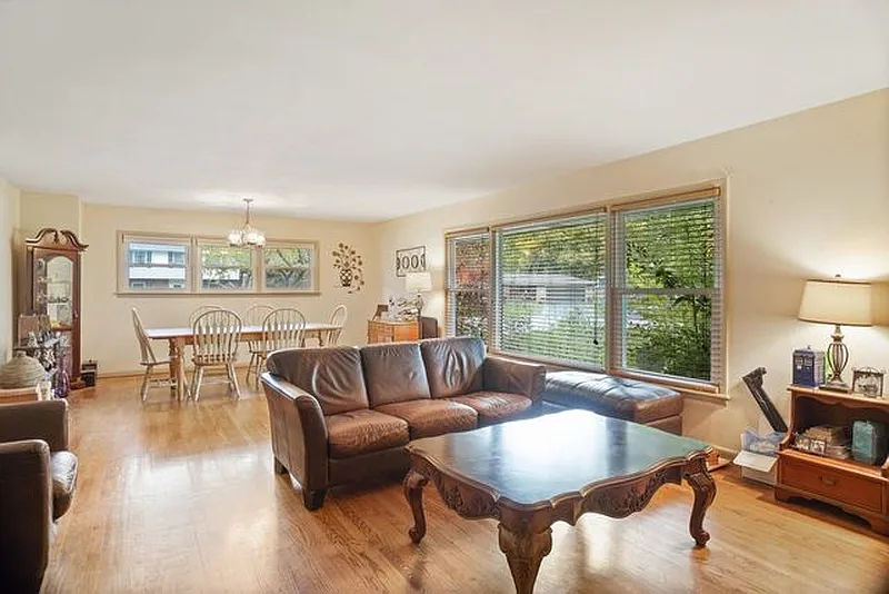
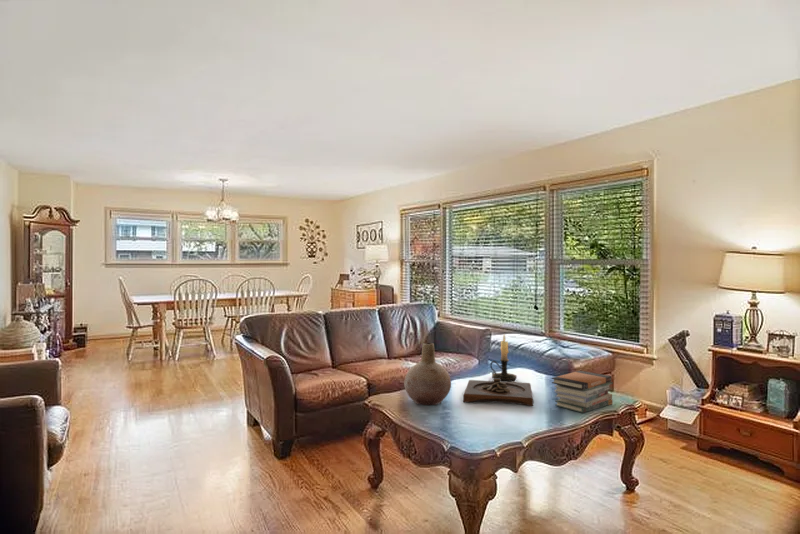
+ wooden tray [462,379,534,407]
+ candle holder [489,334,518,382]
+ vase [403,342,452,406]
+ book stack [551,370,614,414]
